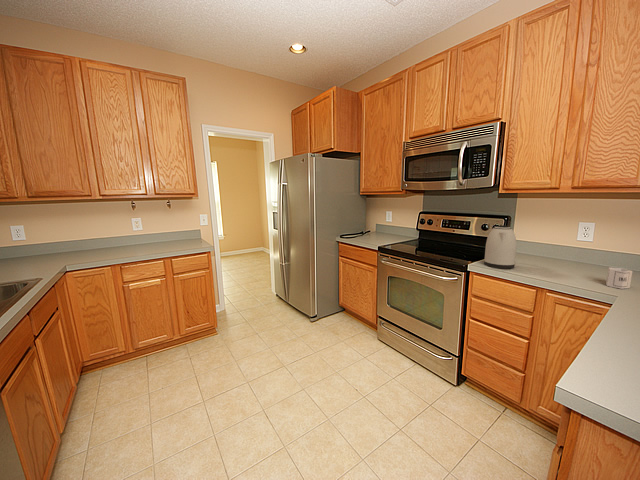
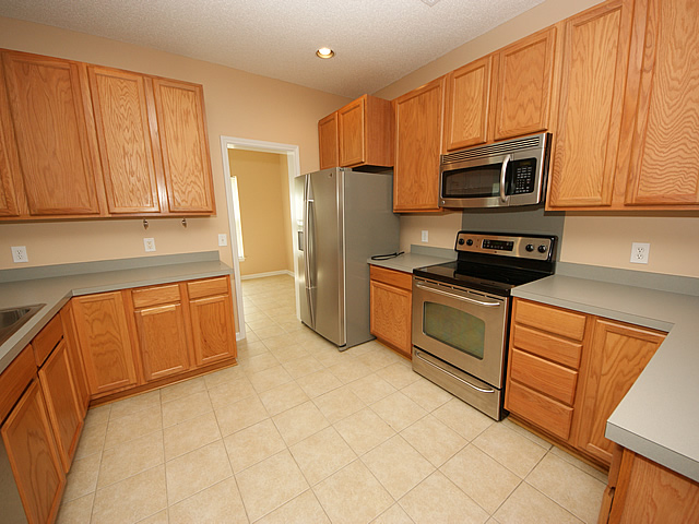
- cup [605,266,634,290]
- kettle [483,224,518,270]
